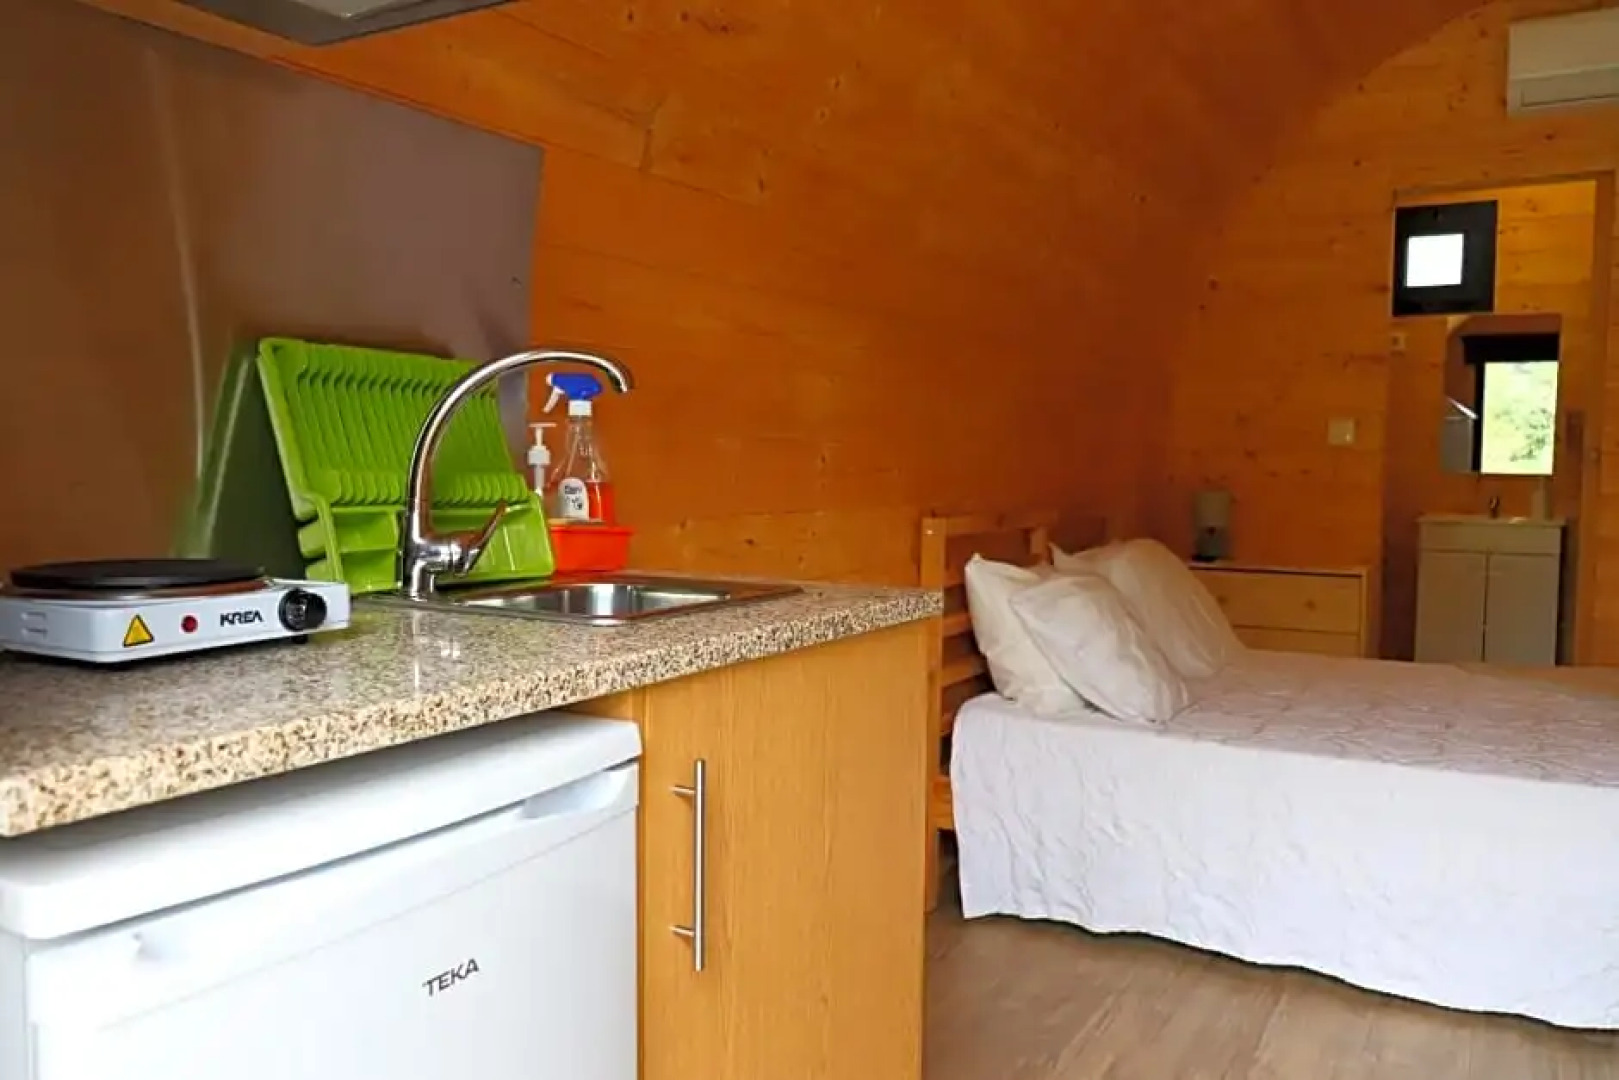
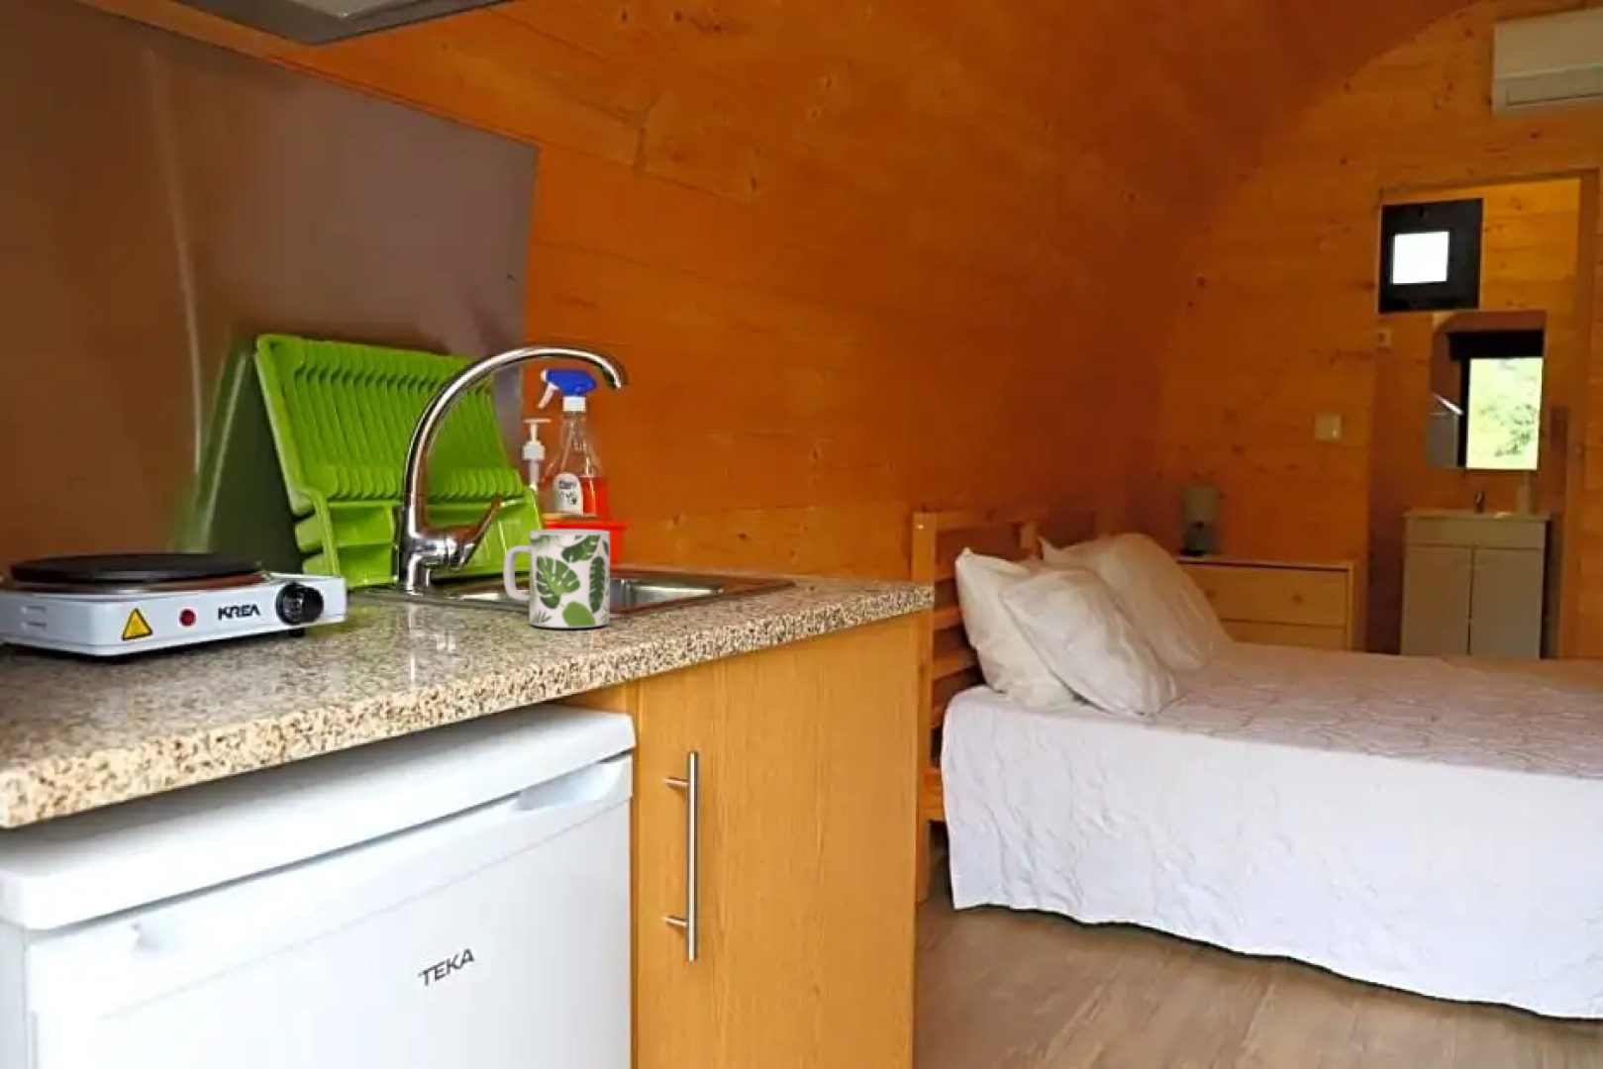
+ mug [503,529,611,629]
